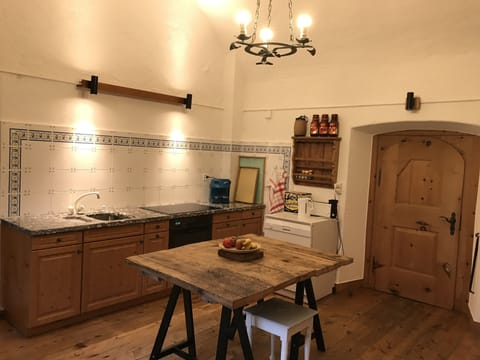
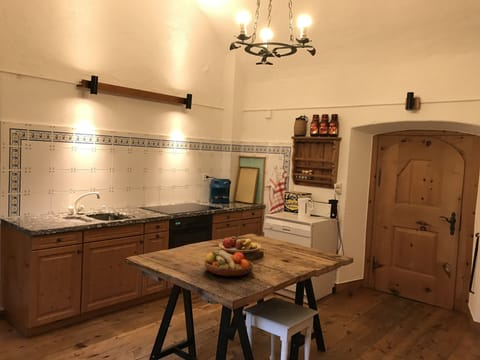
+ fruit bowl [204,249,254,277]
